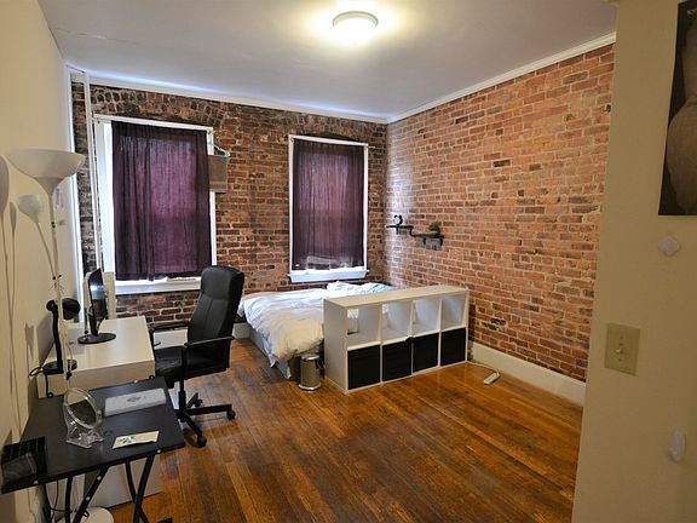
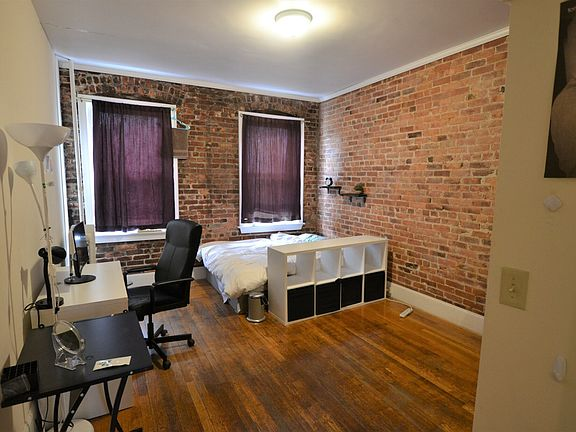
- notepad [104,387,167,418]
